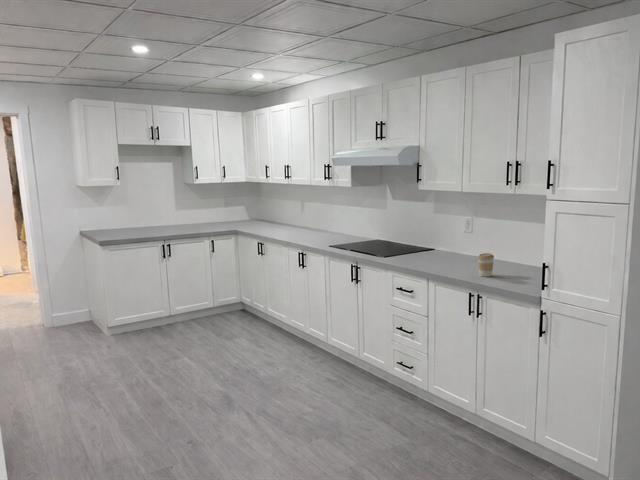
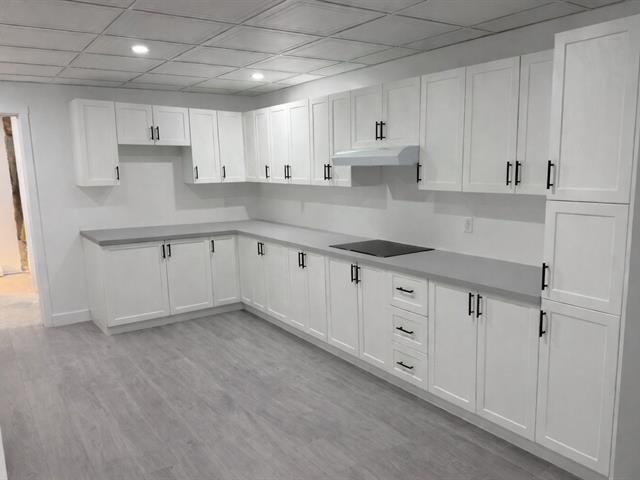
- coffee cup [477,252,495,278]
